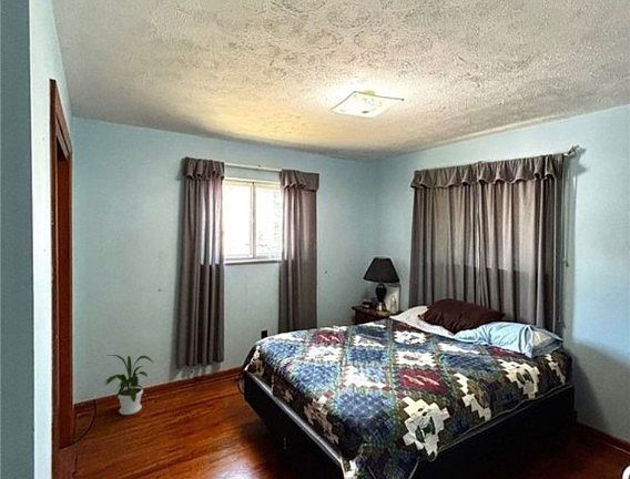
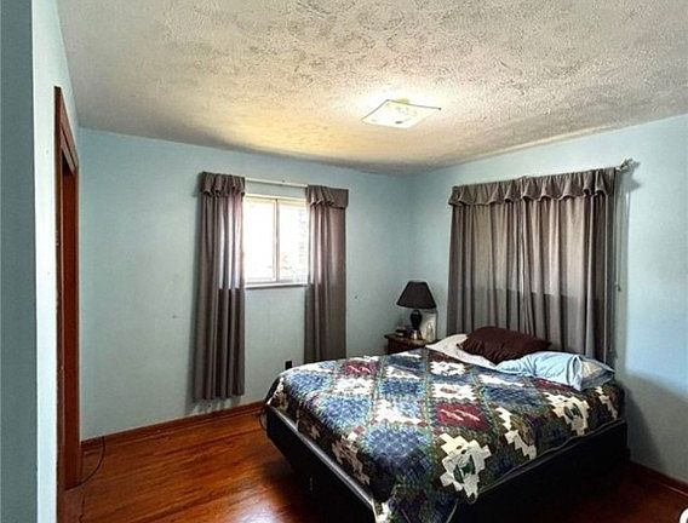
- house plant [103,354,154,416]
